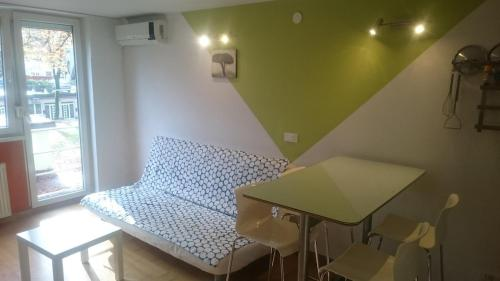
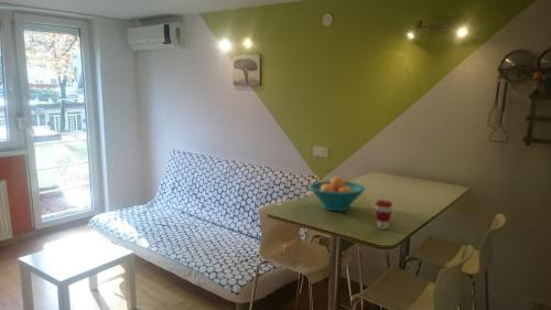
+ coffee cup [374,199,393,231]
+ fruit bowl [309,175,367,212]
